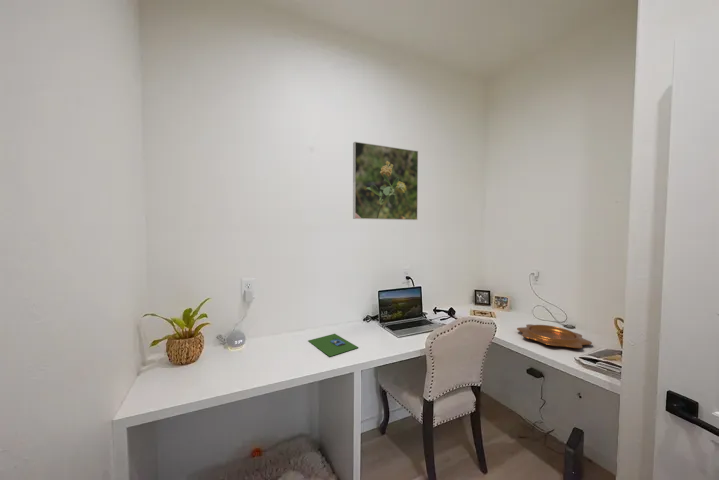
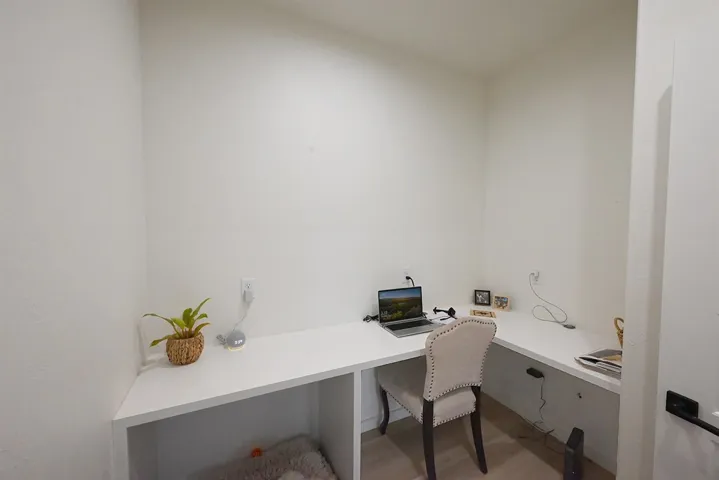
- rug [307,333,359,357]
- decorative bowl [516,323,593,349]
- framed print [352,141,419,221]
